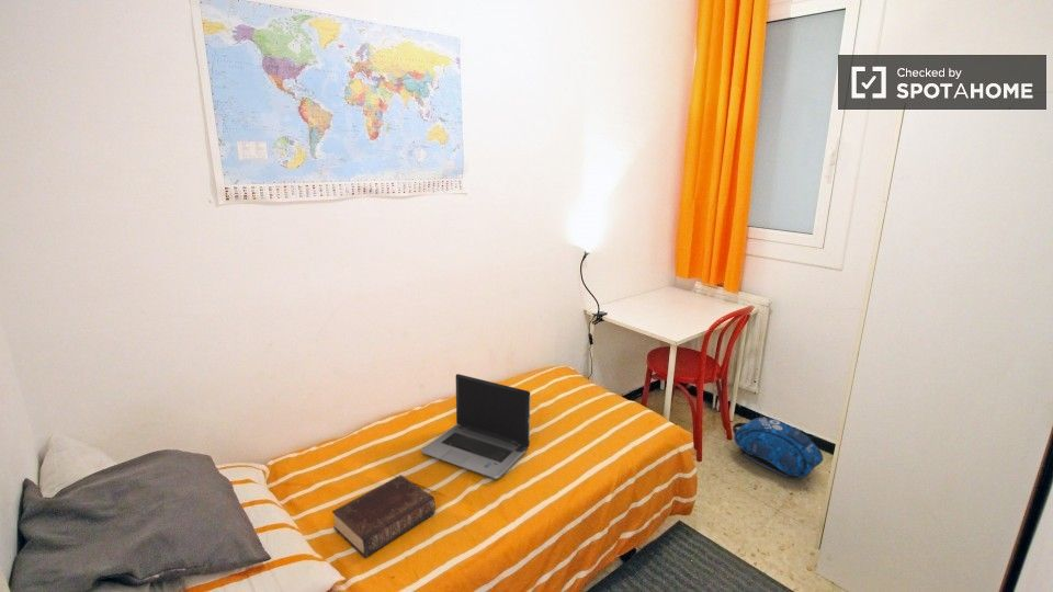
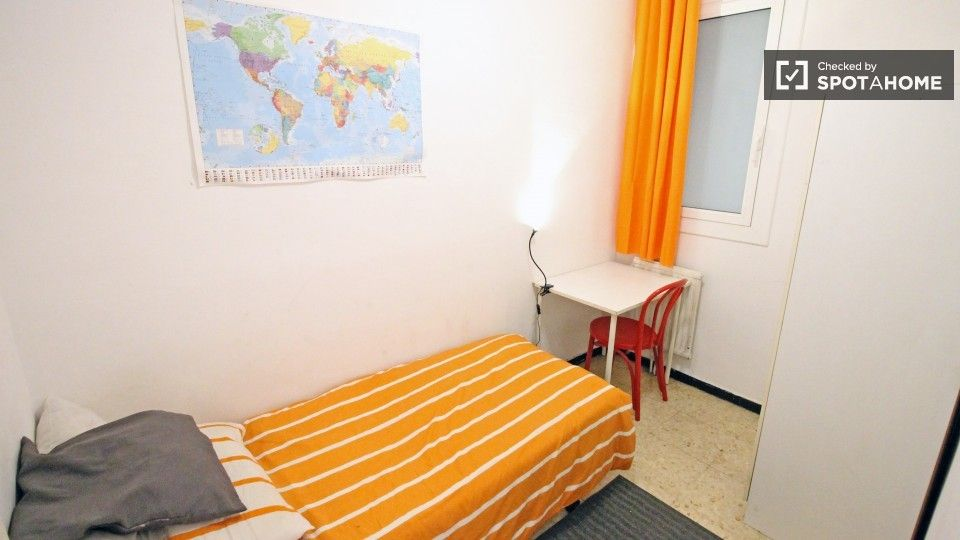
- laptop computer [420,373,531,480]
- book [331,474,437,559]
- backpack [732,417,824,479]
